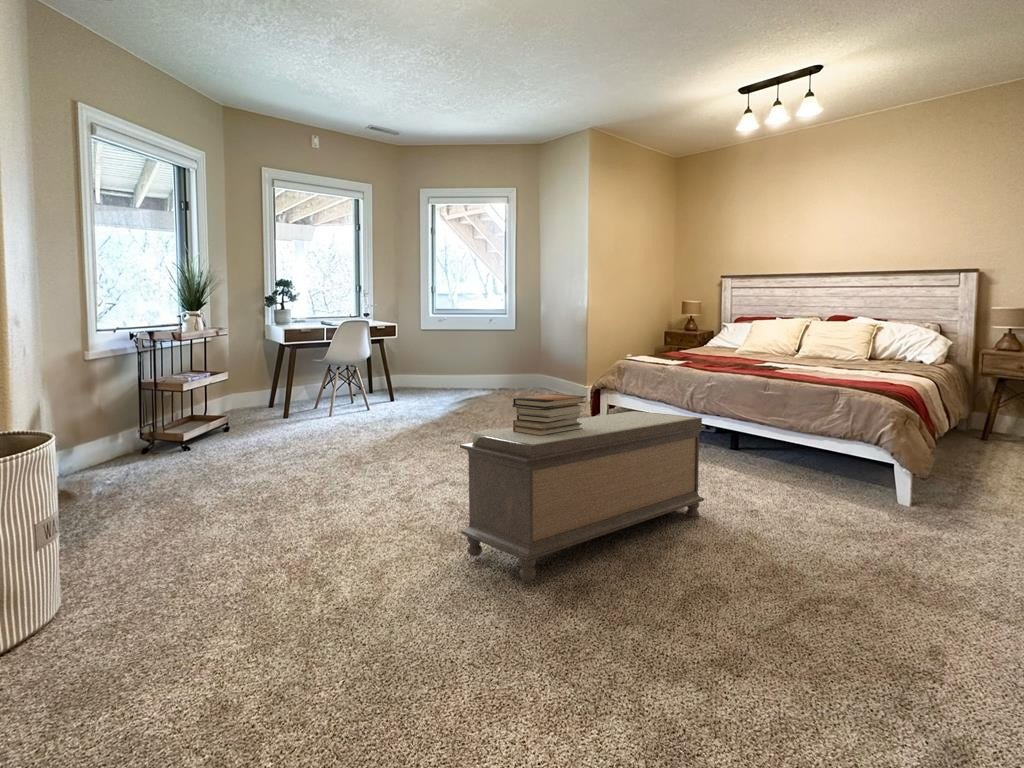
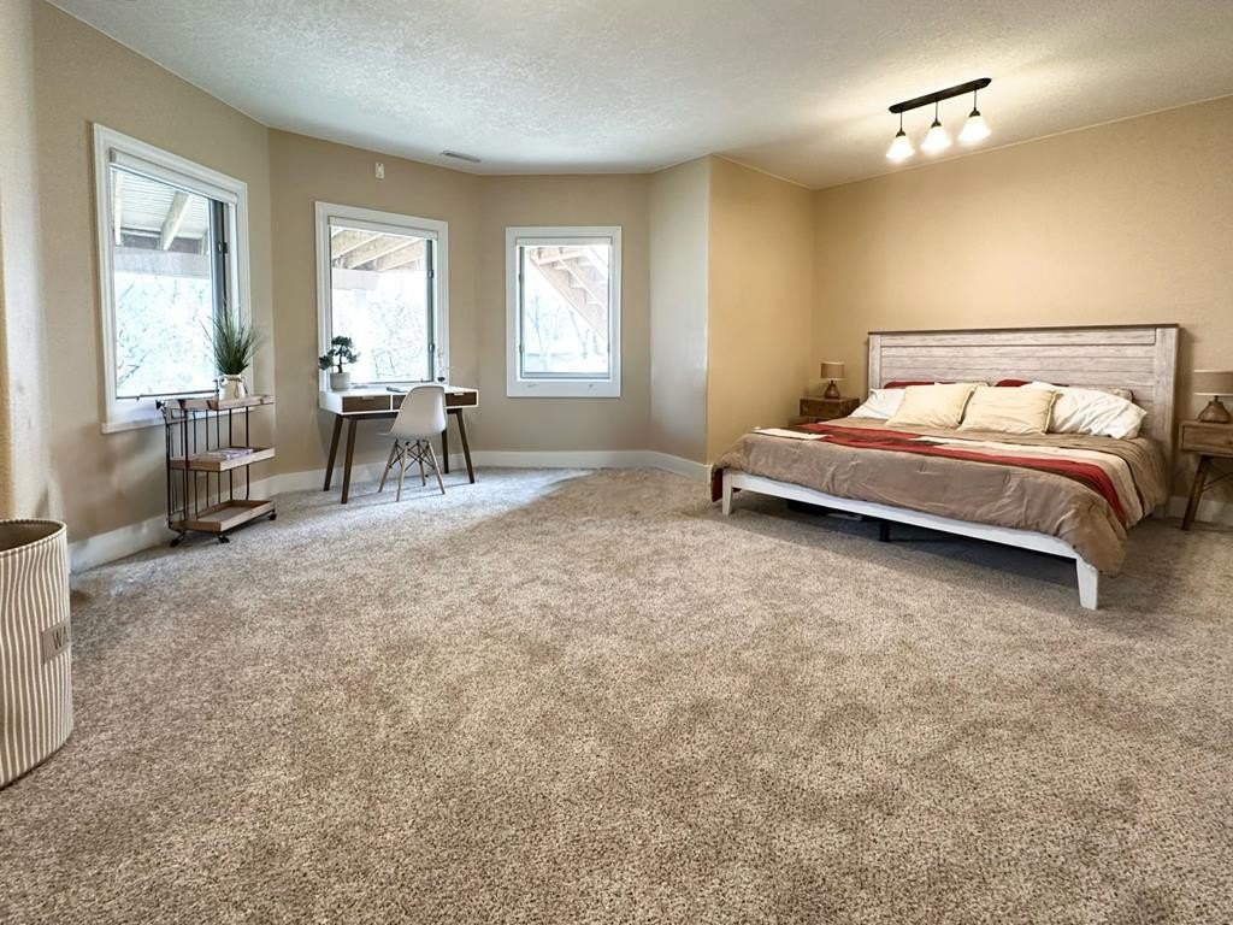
- book stack [512,393,587,436]
- bench [459,410,707,582]
